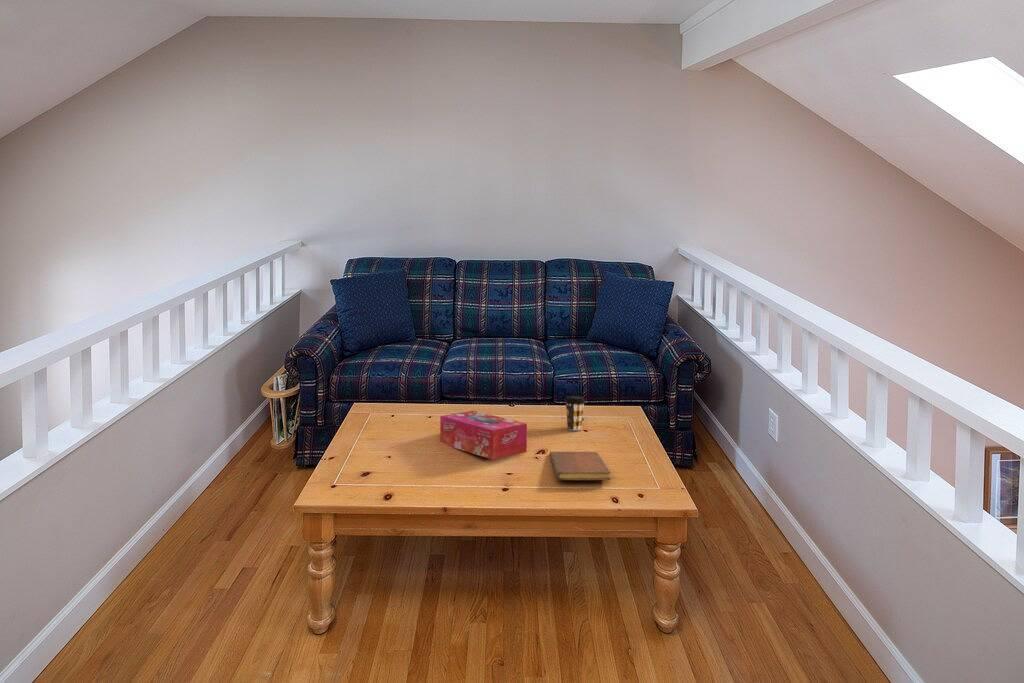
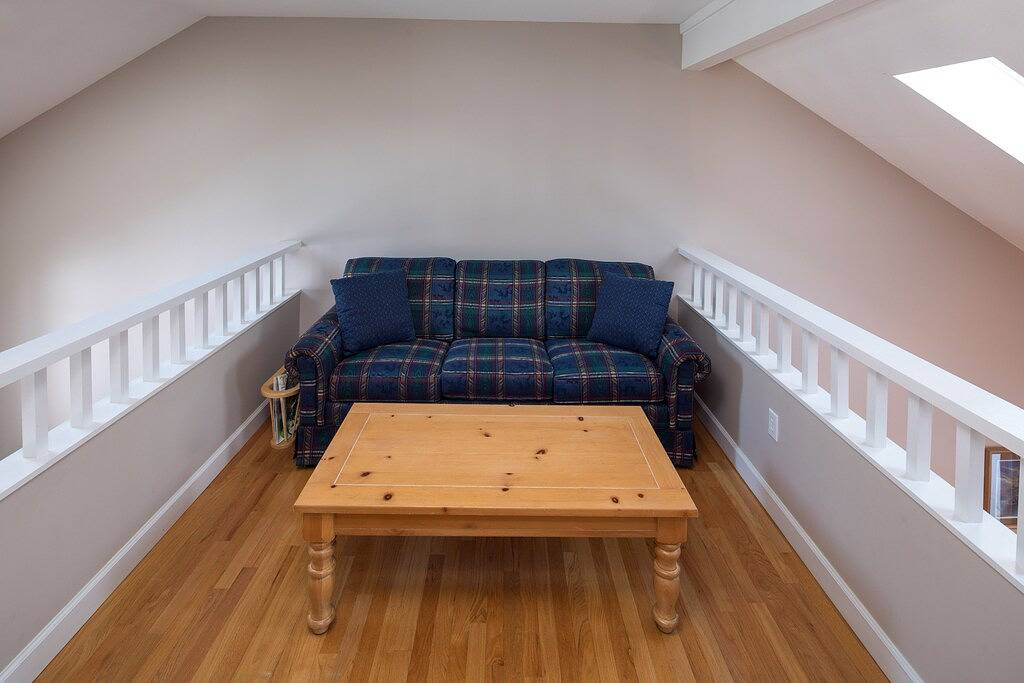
- coffee cup [564,395,586,431]
- tissue box [439,410,528,461]
- notebook [548,451,612,481]
